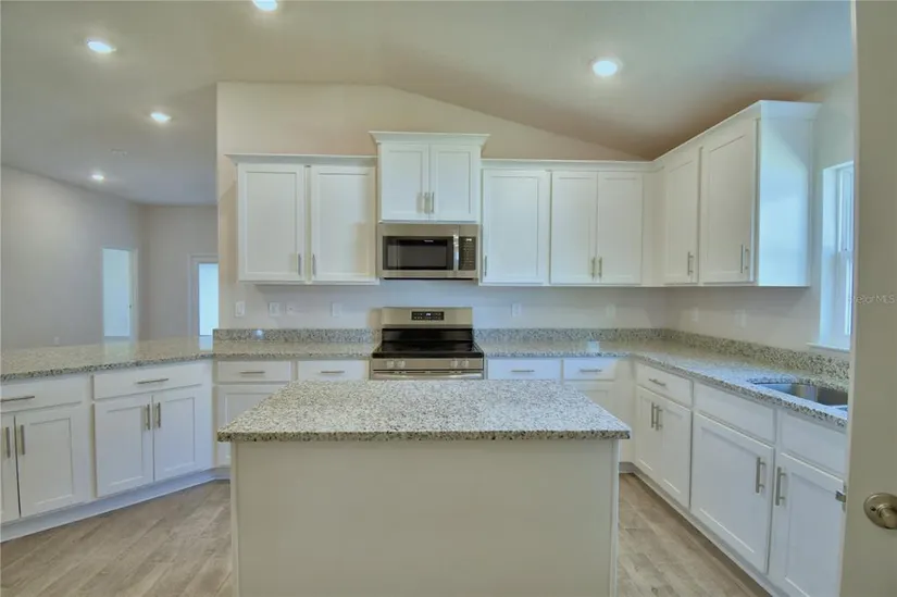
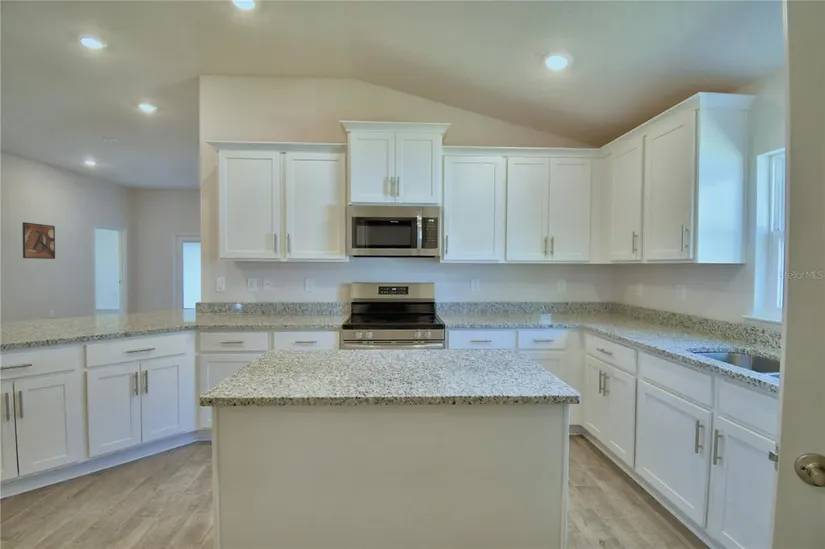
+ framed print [21,221,56,260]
